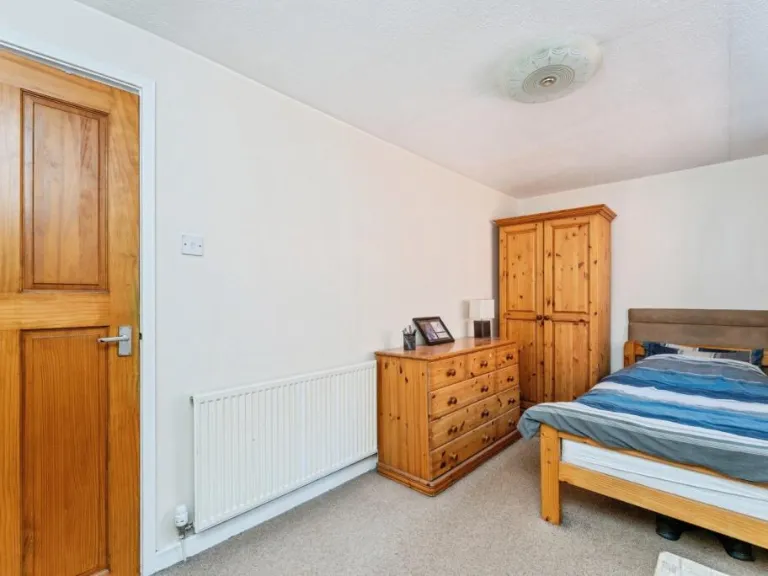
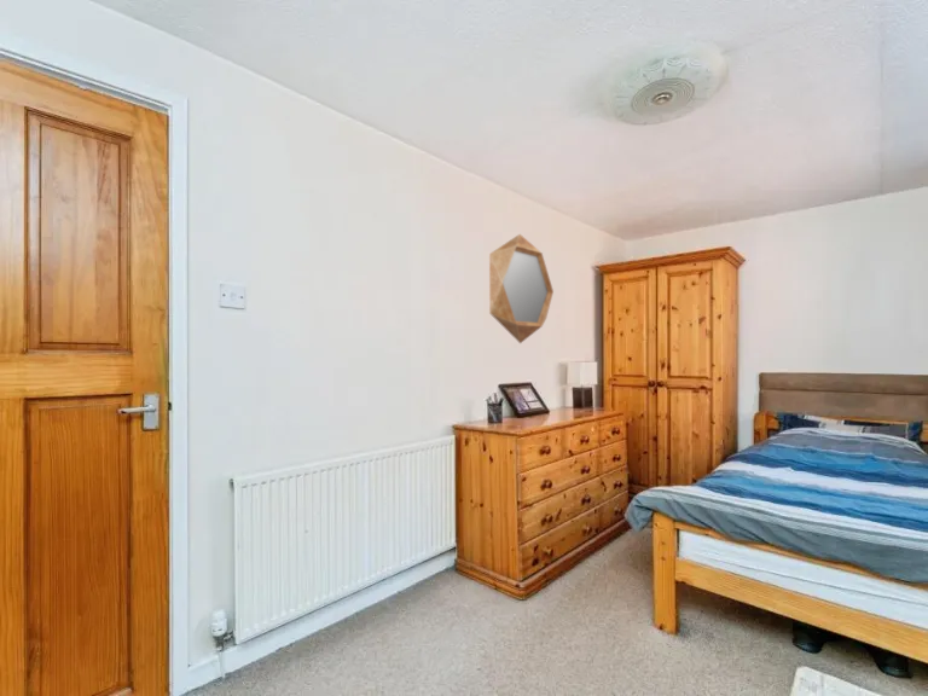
+ home mirror [488,233,555,344]
